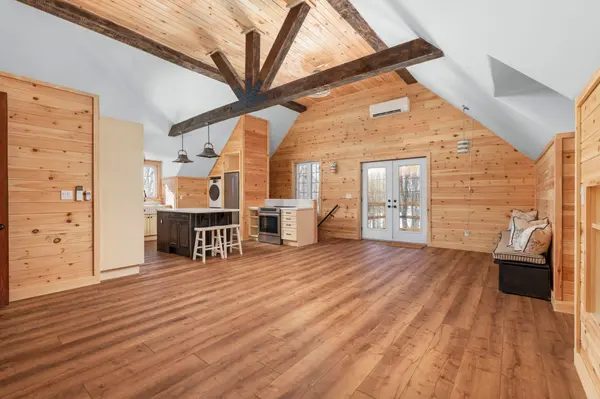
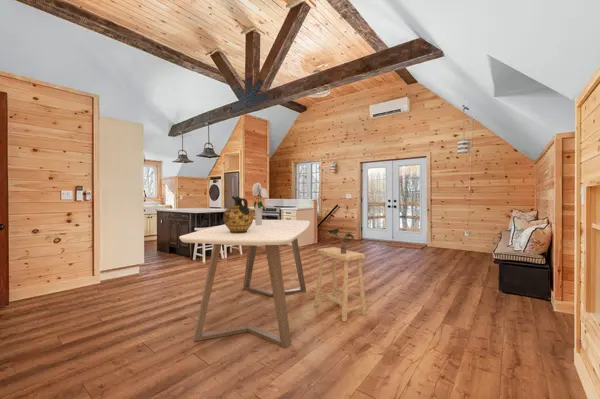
+ stool [313,246,368,323]
+ potted plant [328,228,355,253]
+ dining table [178,219,311,349]
+ ceramic jug [222,195,254,233]
+ bouquet [251,182,270,225]
